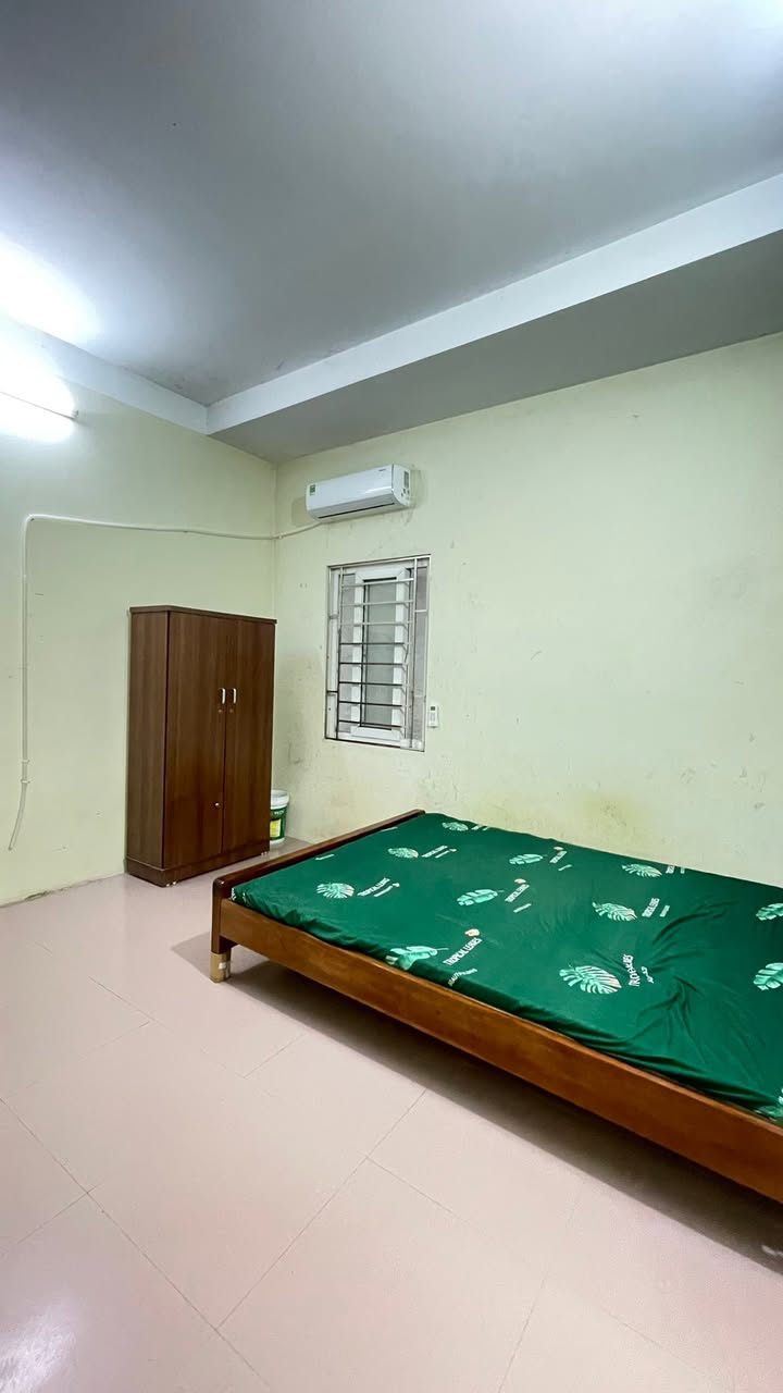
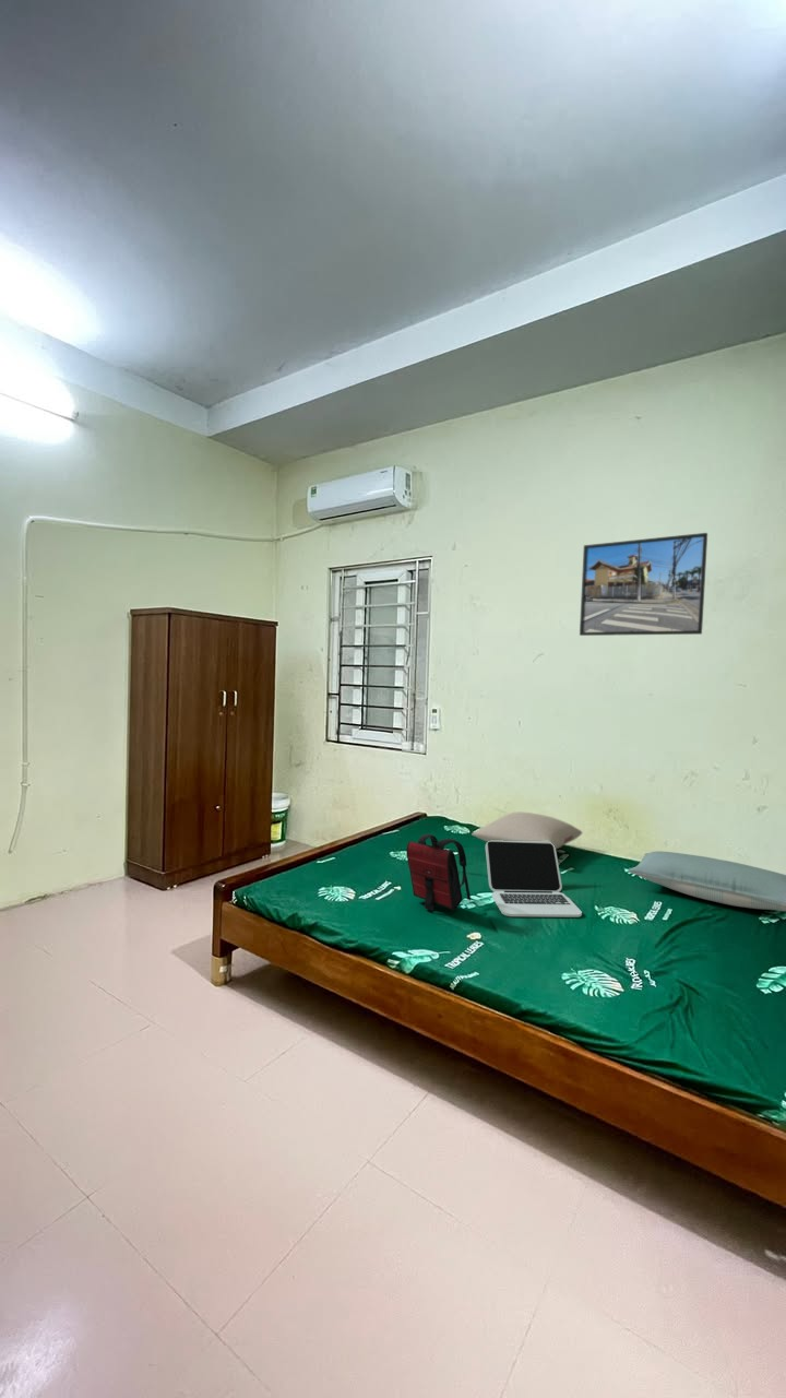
+ backpack [405,833,472,912]
+ pillow [472,811,583,850]
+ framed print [579,532,708,637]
+ pillow [628,850,786,912]
+ laptop [485,840,583,919]
